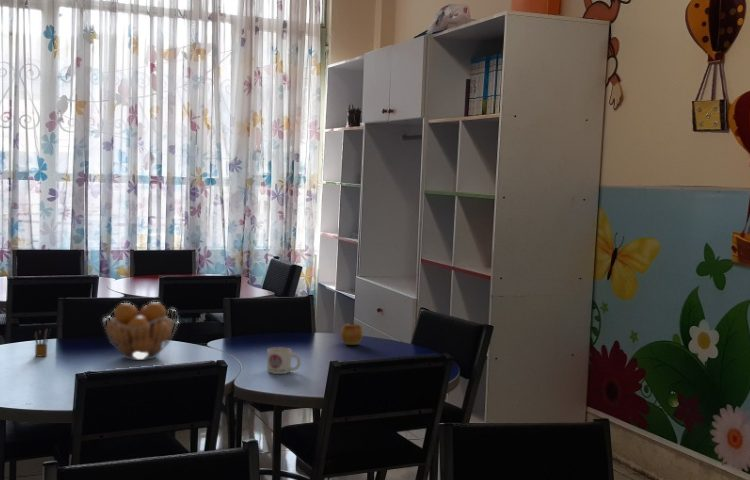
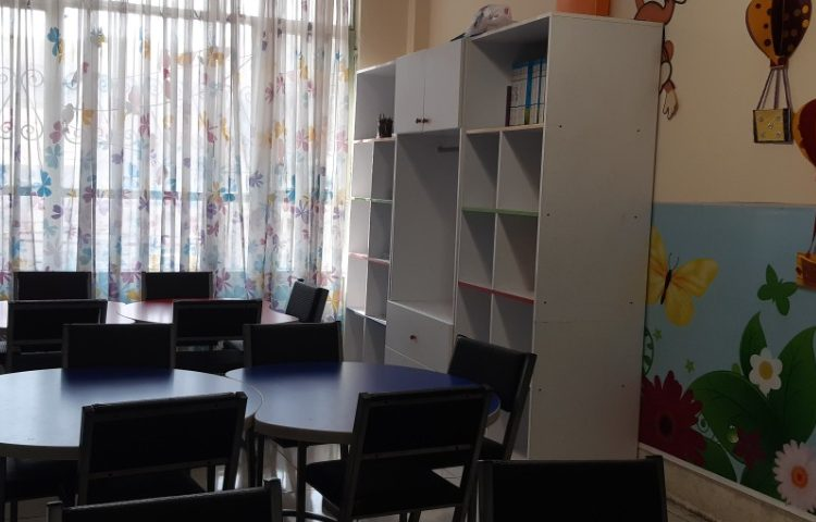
- mug [266,346,302,375]
- fruit basket [101,301,180,361]
- apple [340,320,364,346]
- pencil box [33,327,52,358]
